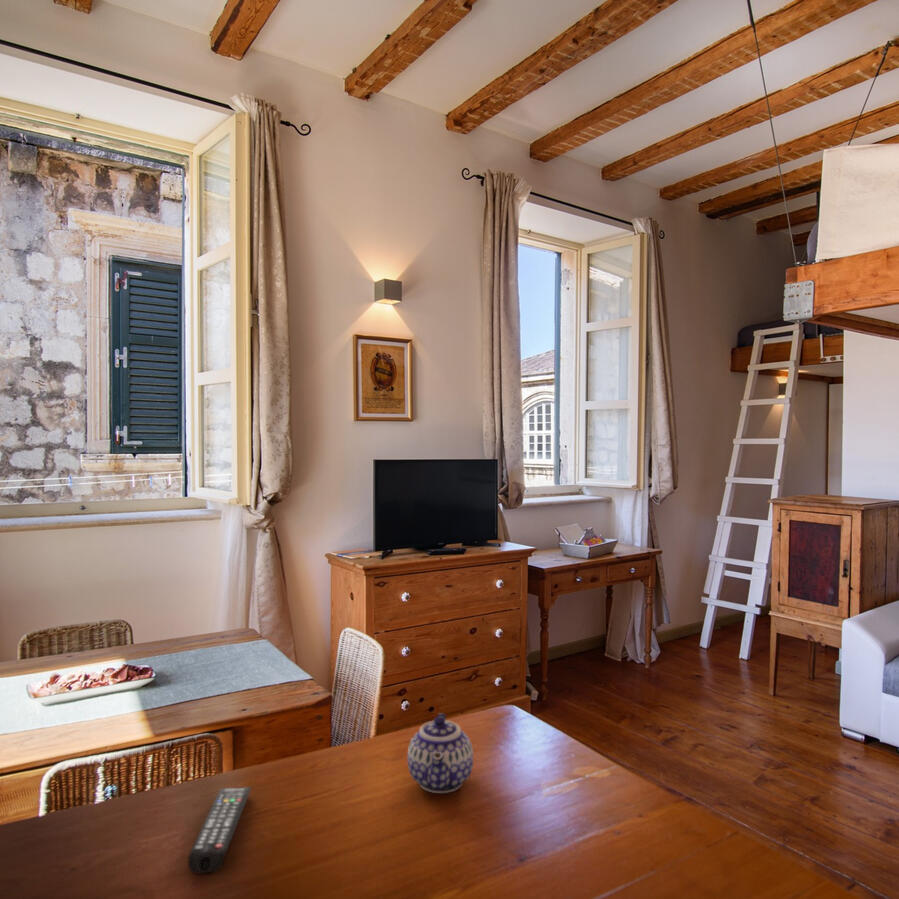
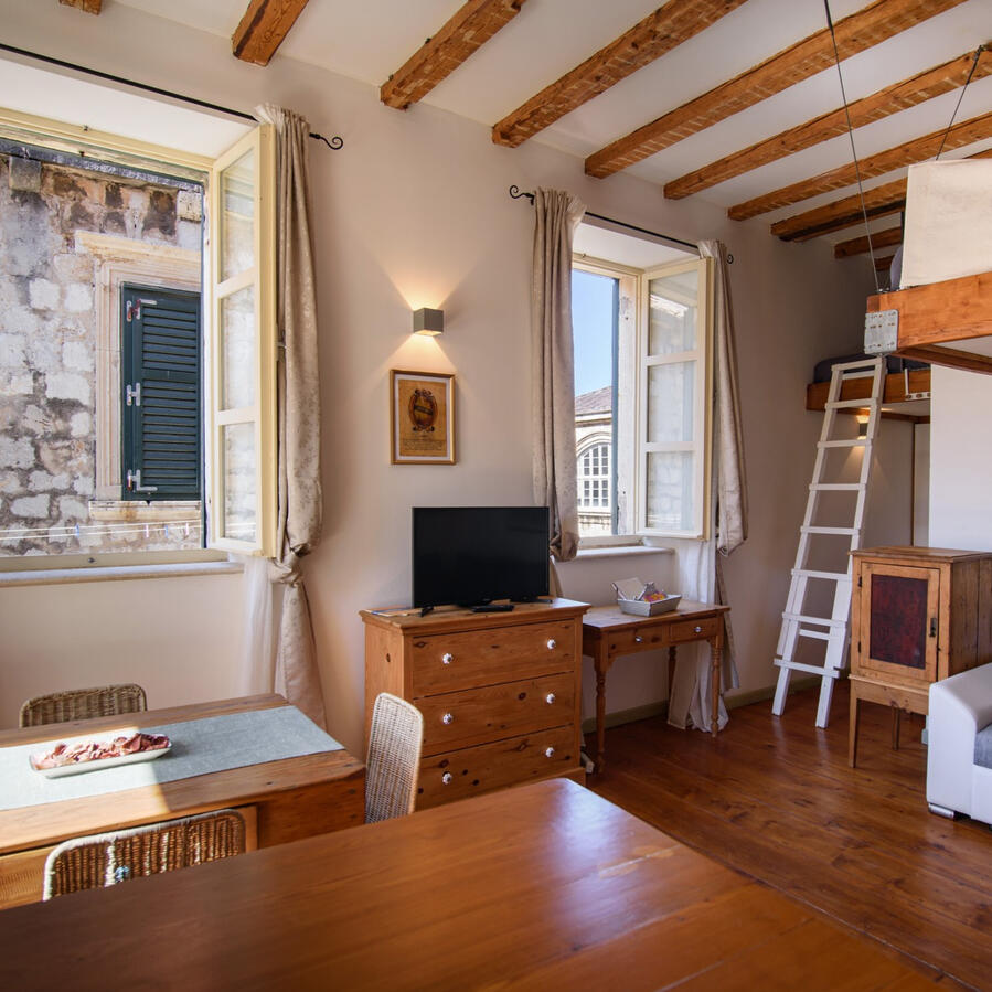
- teapot [407,712,474,794]
- remote control [187,786,252,875]
